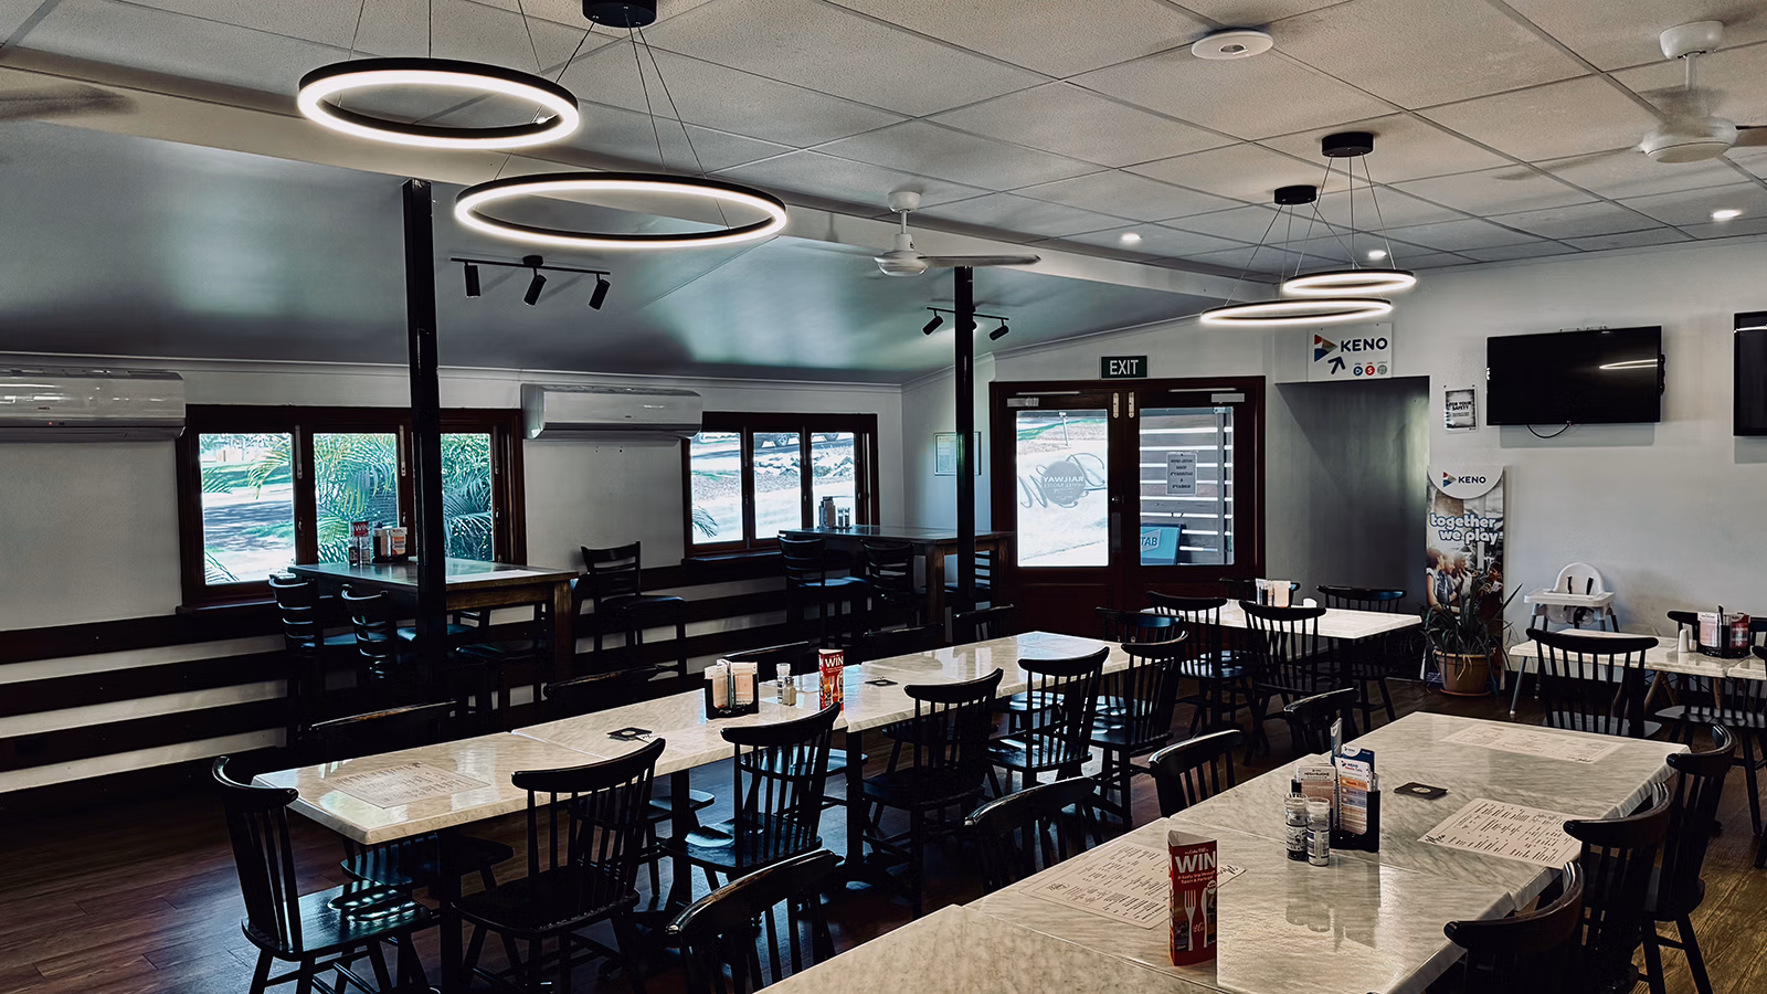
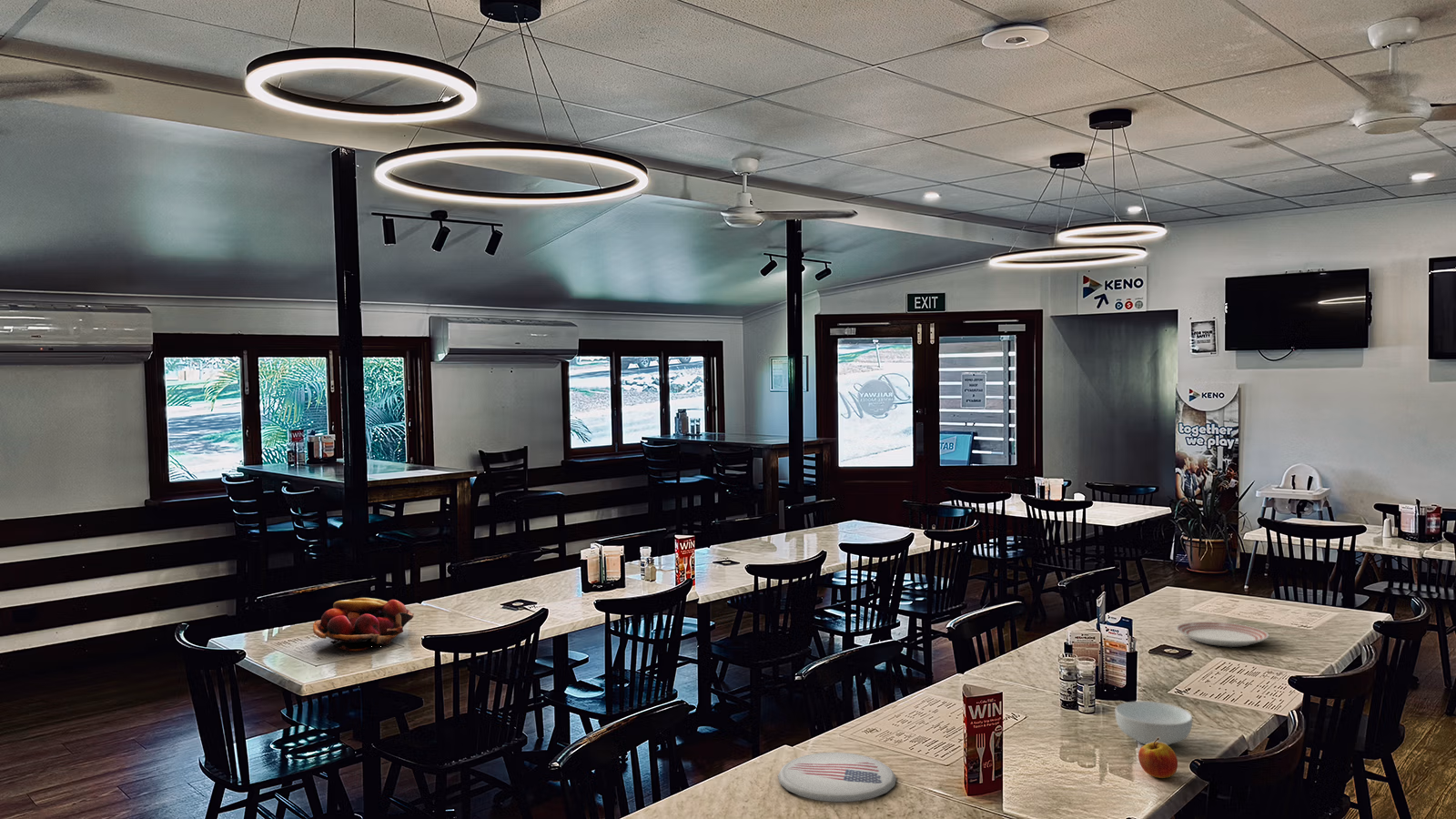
+ apple [1138,737,1178,779]
+ dinner plate [1175,621,1269,648]
+ cereal bowl [1114,701,1193,746]
+ plate [777,752,897,804]
+ fruit basket [312,597,415,652]
